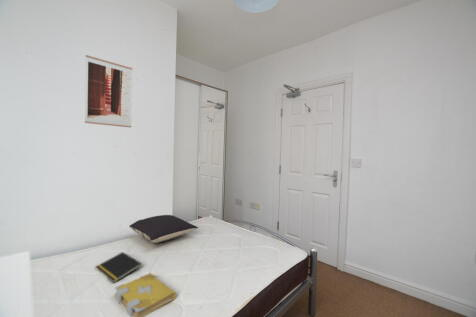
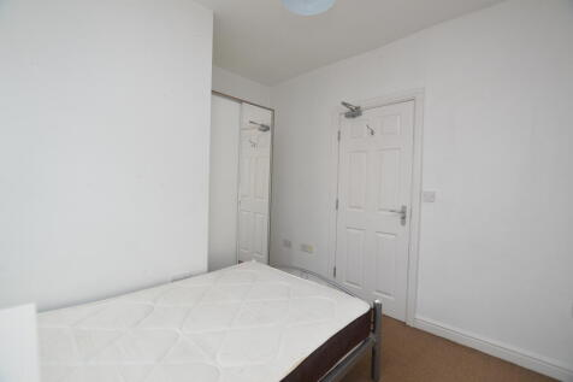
- spell book [114,272,177,317]
- pillow [128,214,199,244]
- wall art [84,54,133,128]
- notepad [95,251,143,284]
